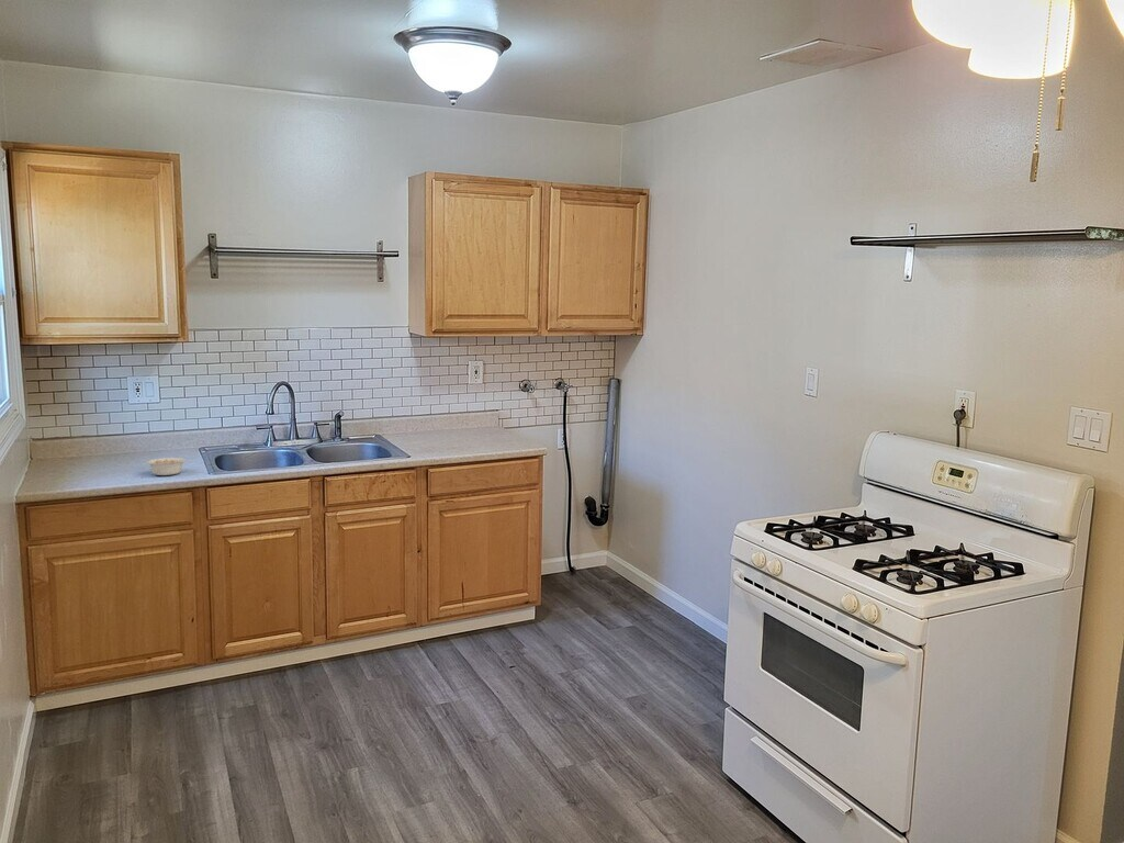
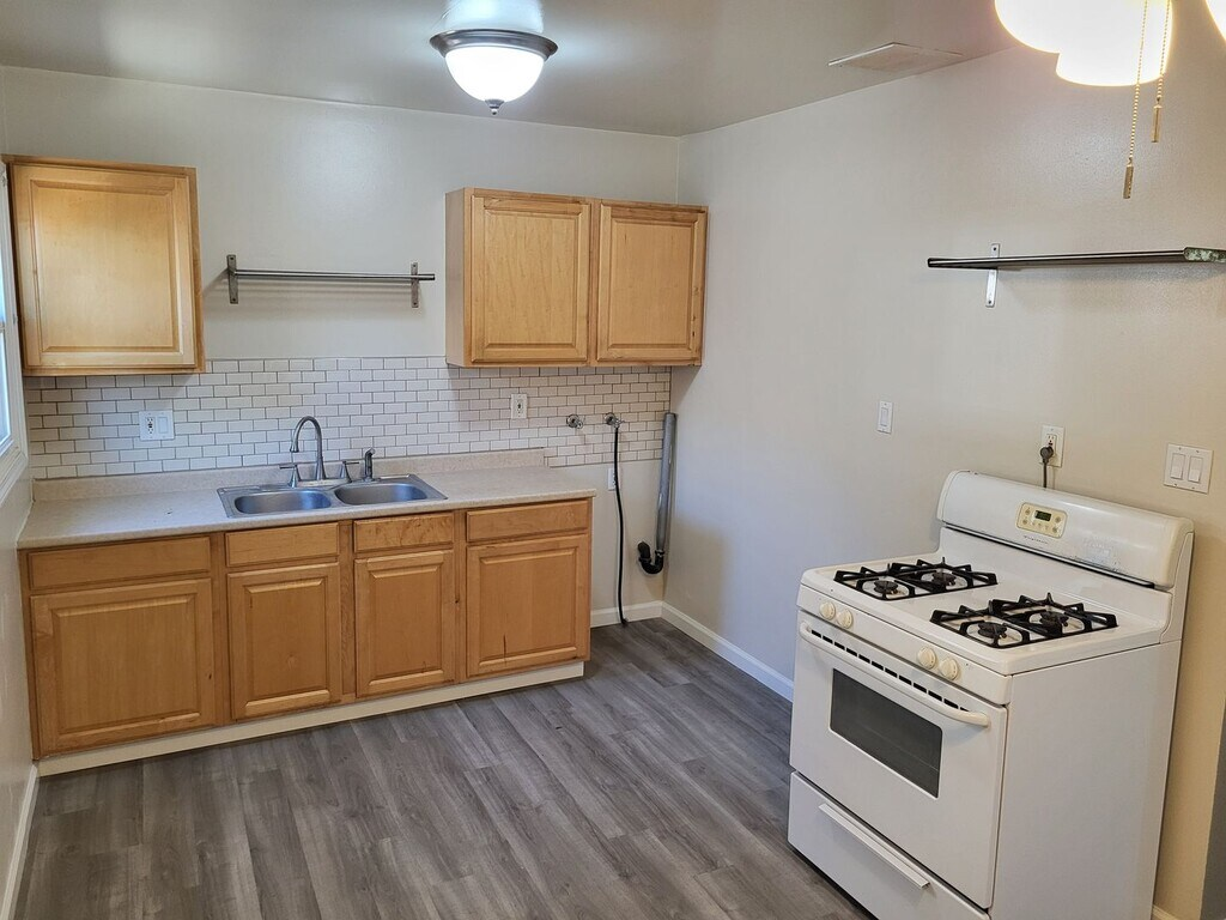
- legume [146,456,195,476]
